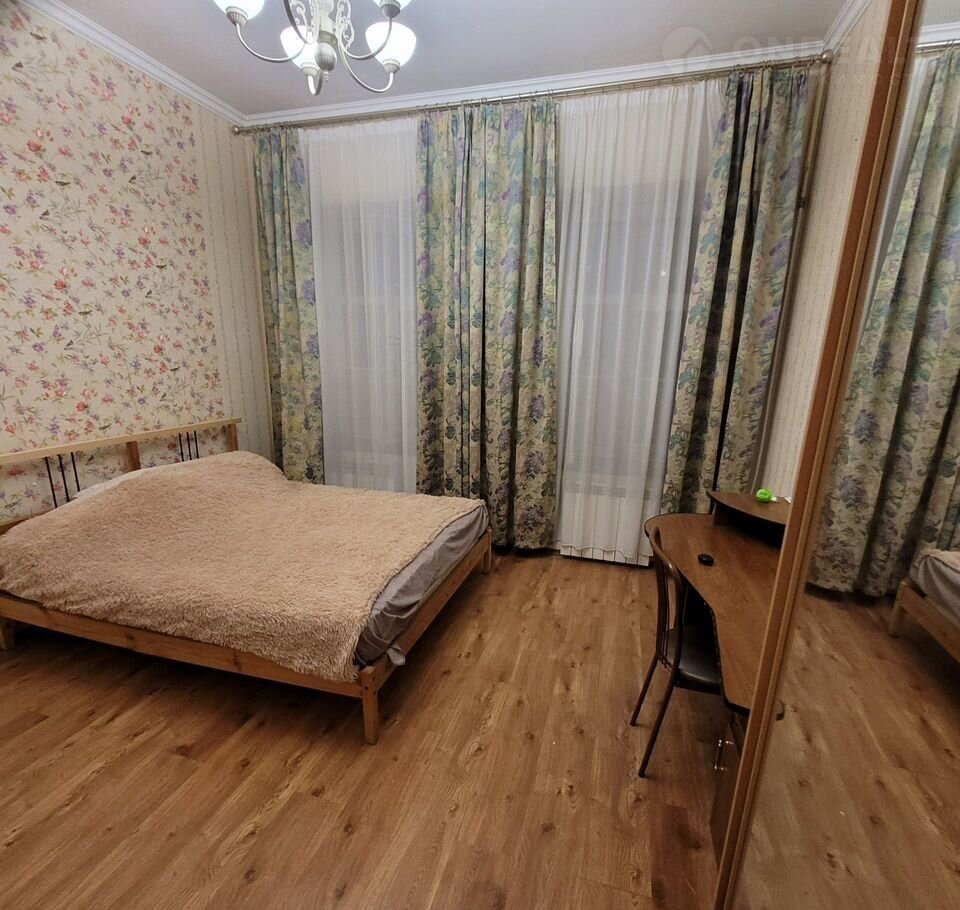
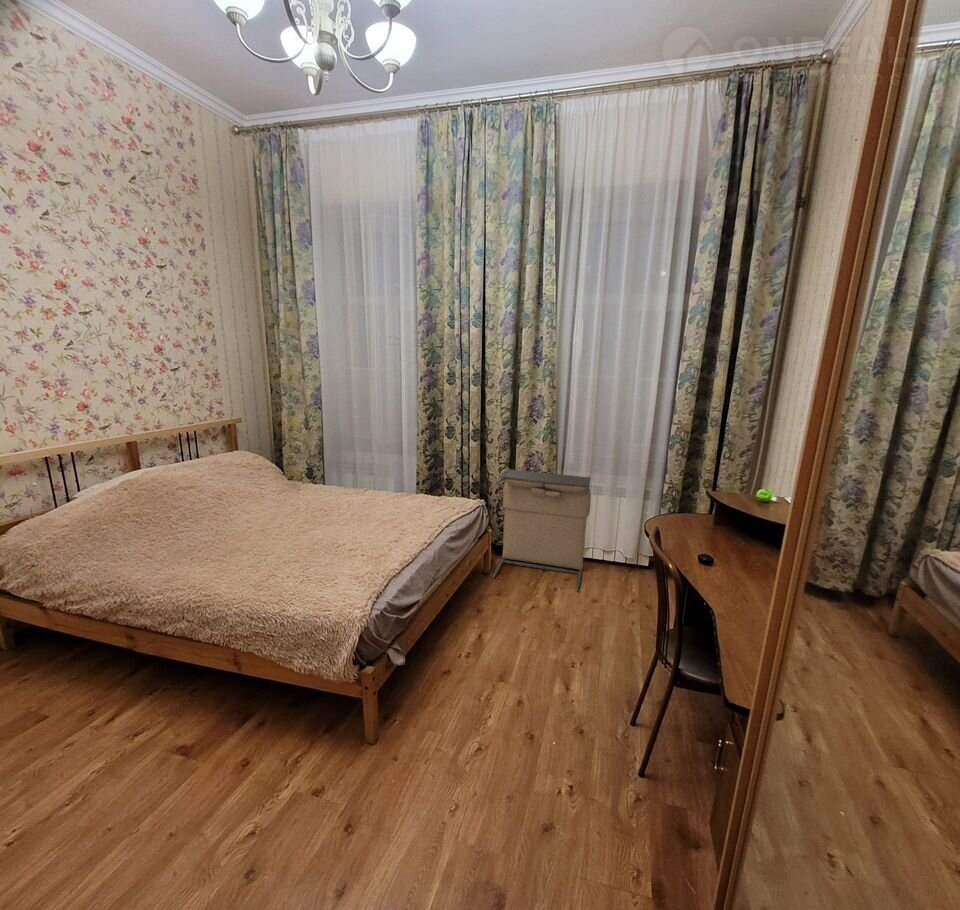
+ laundry hamper [492,468,592,593]
